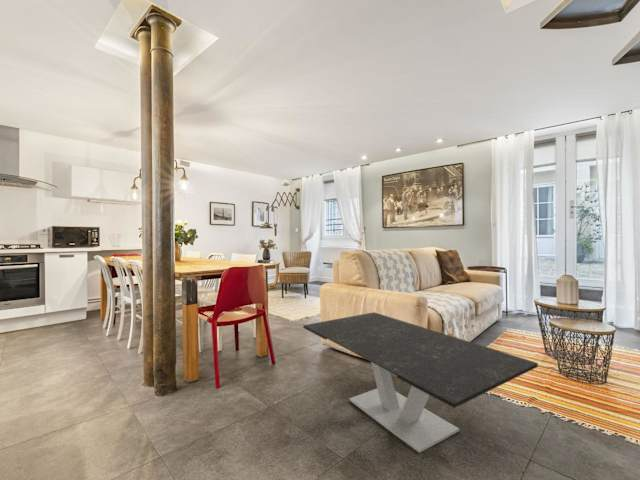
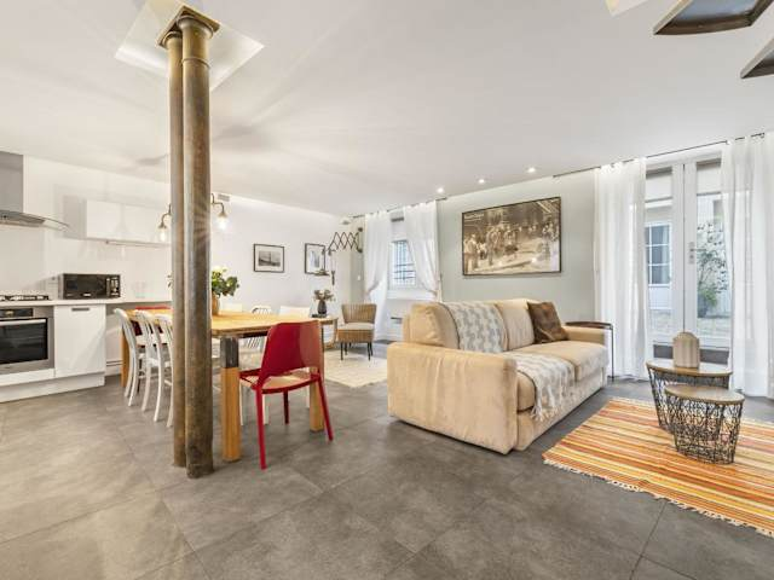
- coffee table [302,311,539,454]
